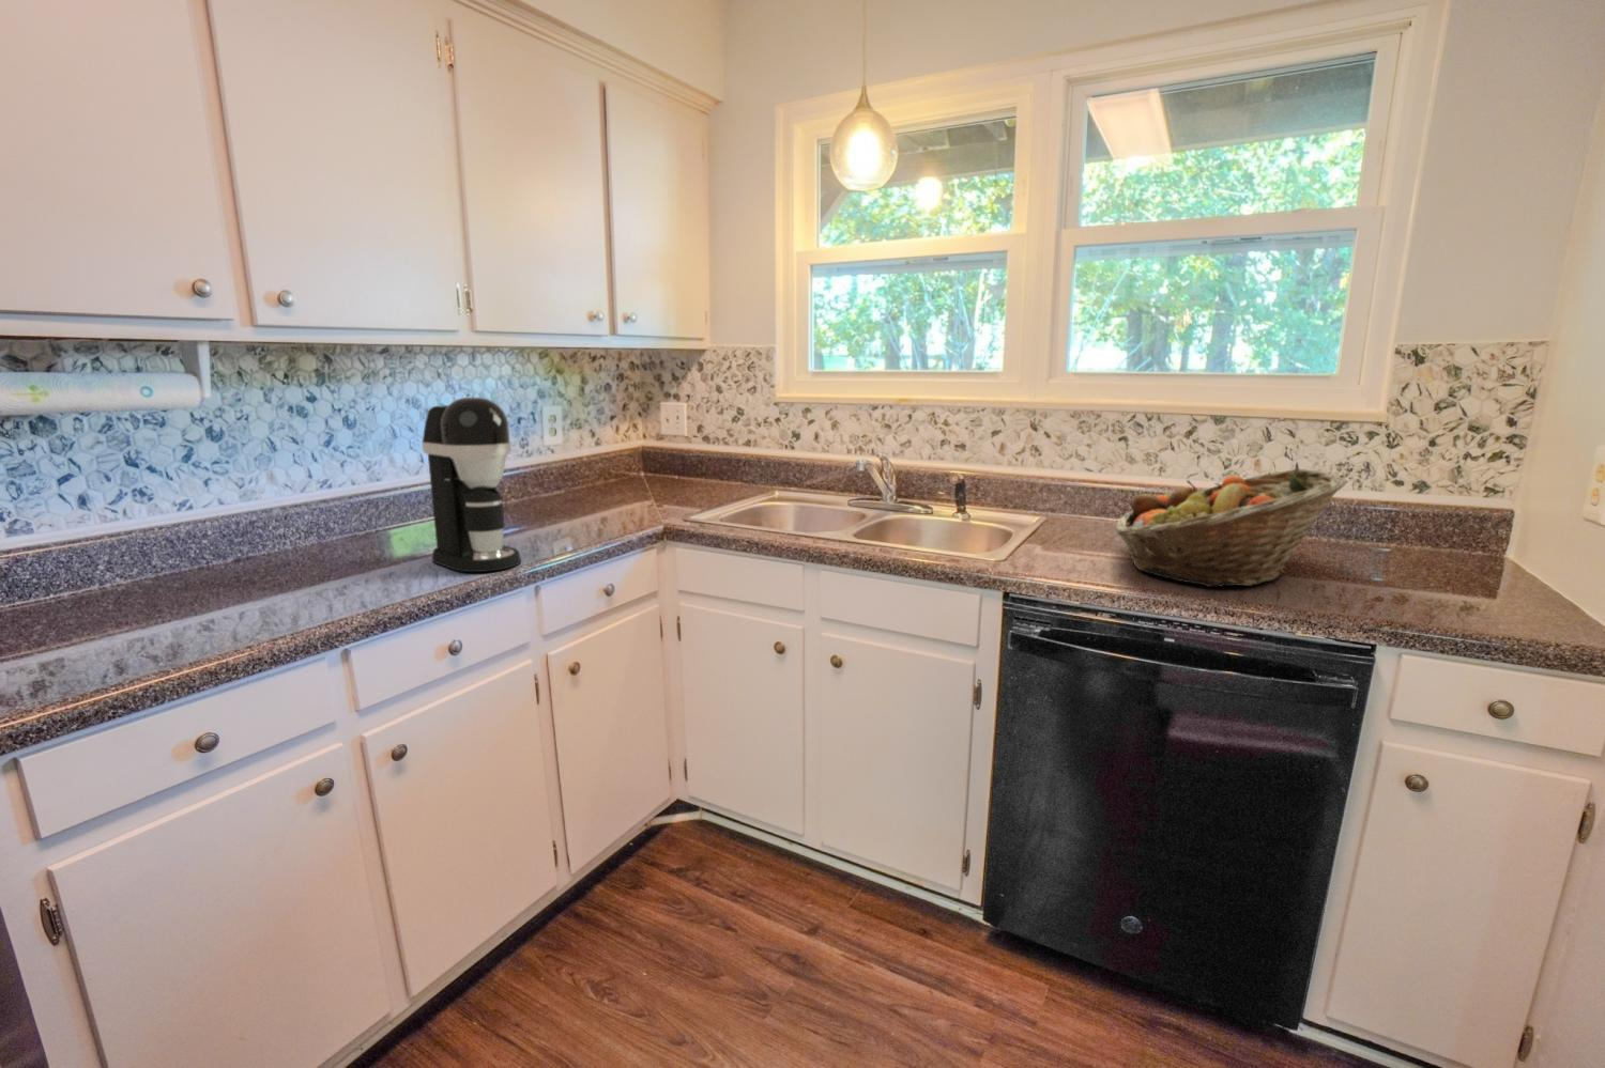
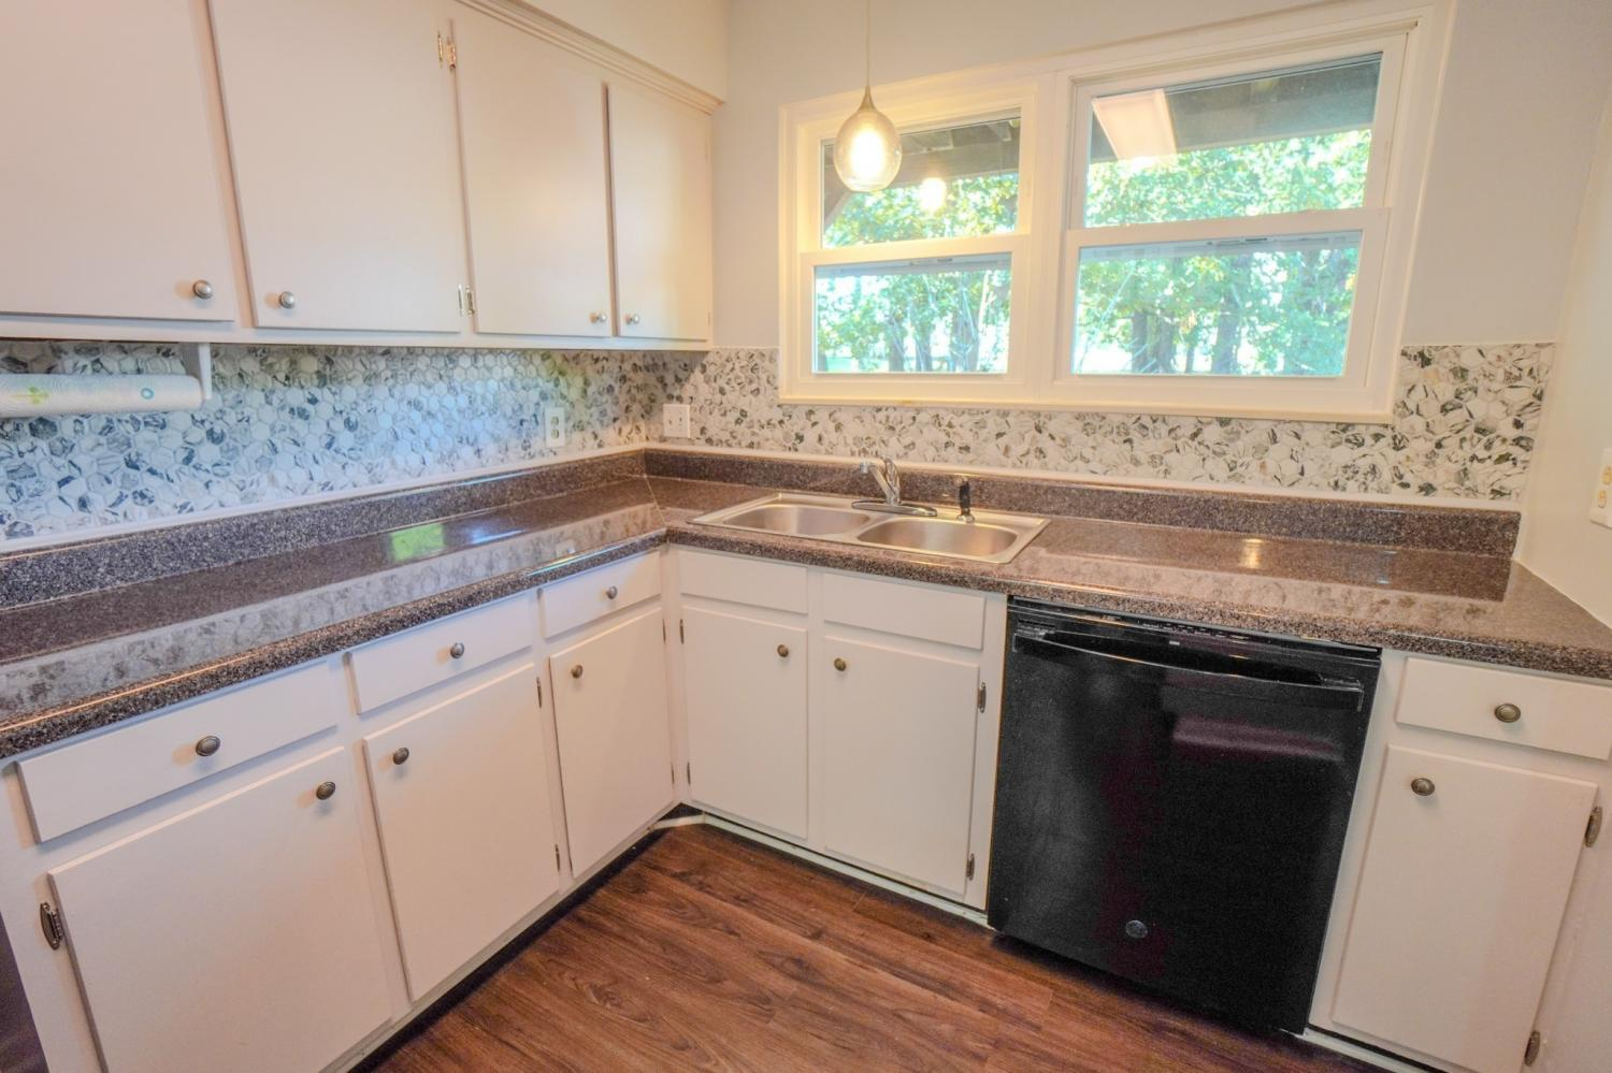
- coffee maker [421,397,522,573]
- fruit basket [1114,468,1350,588]
